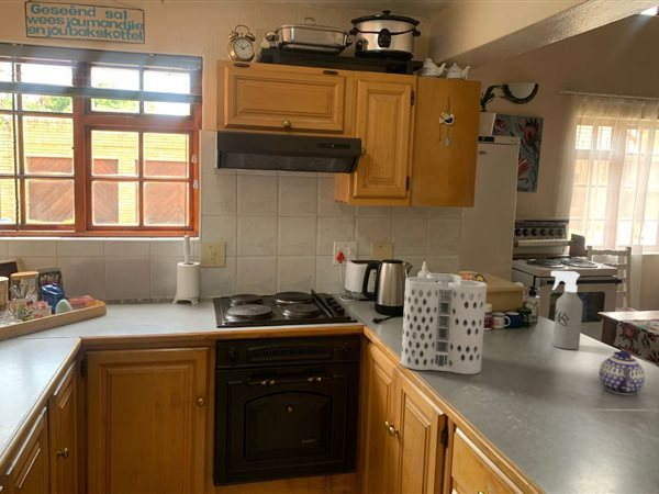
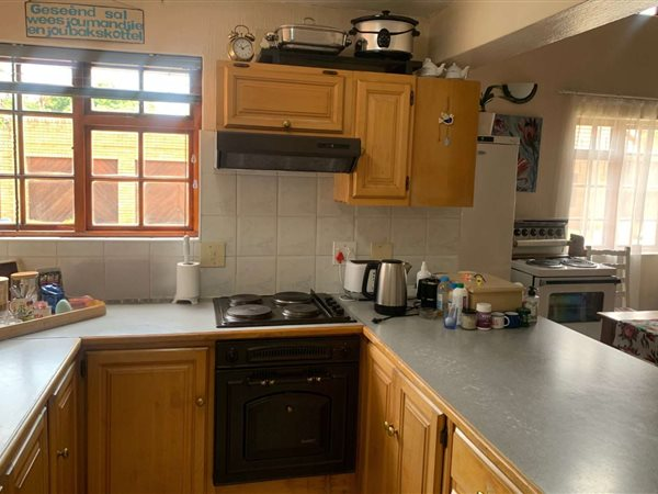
- spray bottle [550,270,584,350]
- utensil holder [400,272,488,375]
- teapot [599,349,646,396]
